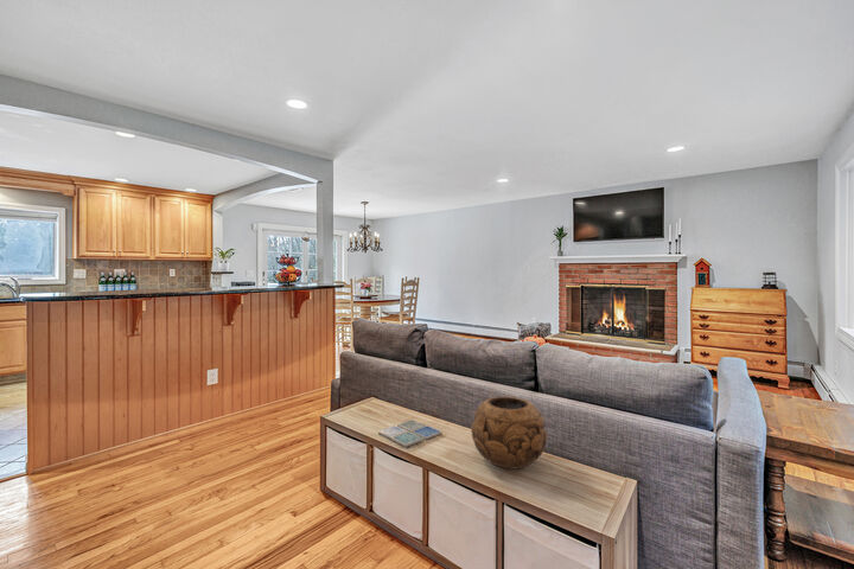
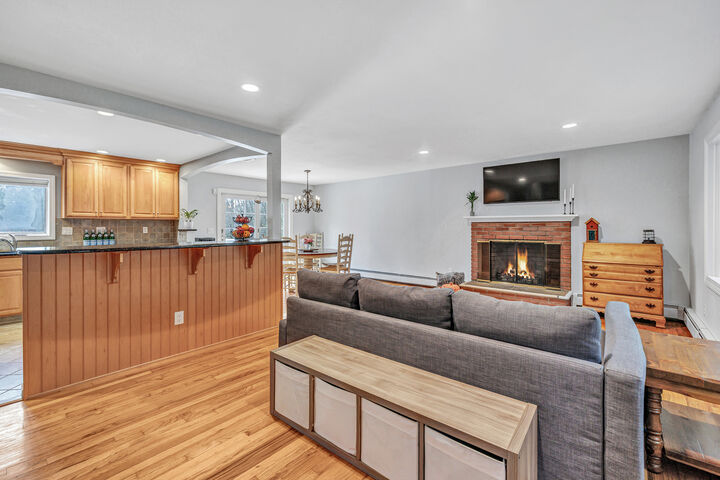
- decorative bowl [470,396,548,471]
- drink coaster [377,418,444,448]
